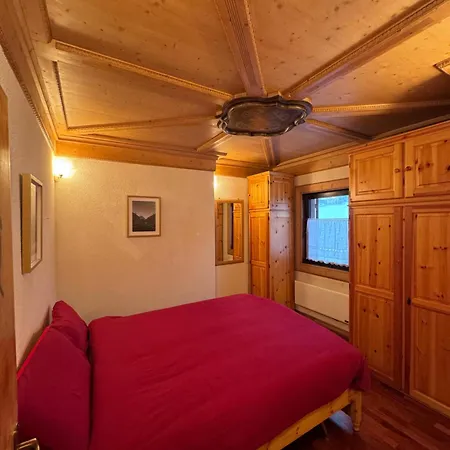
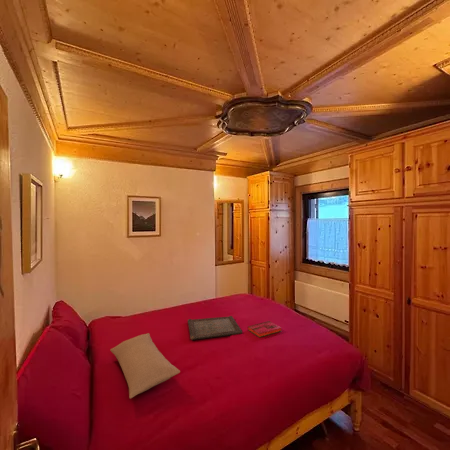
+ pillow [109,332,181,400]
+ hardback book [247,320,282,338]
+ serving tray [187,315,243,341]
